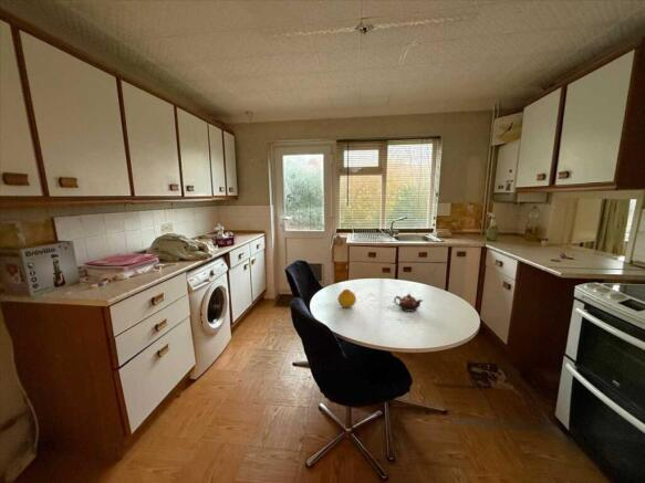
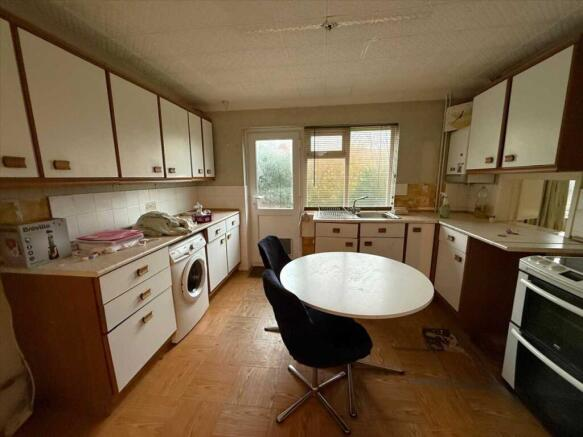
- fruit [336,288,357,308]
- teapot [393,293,424,313]
